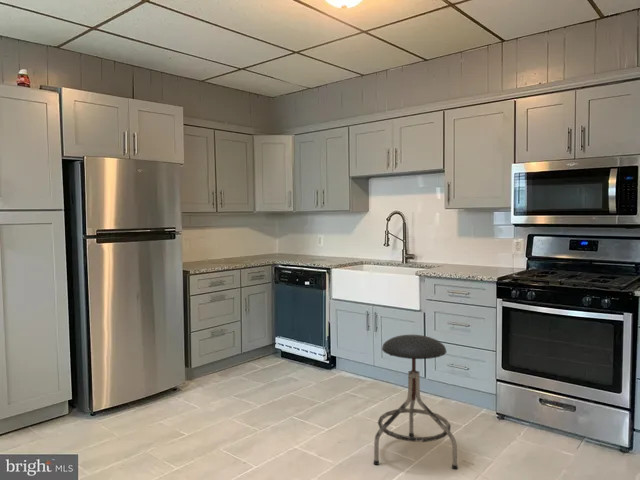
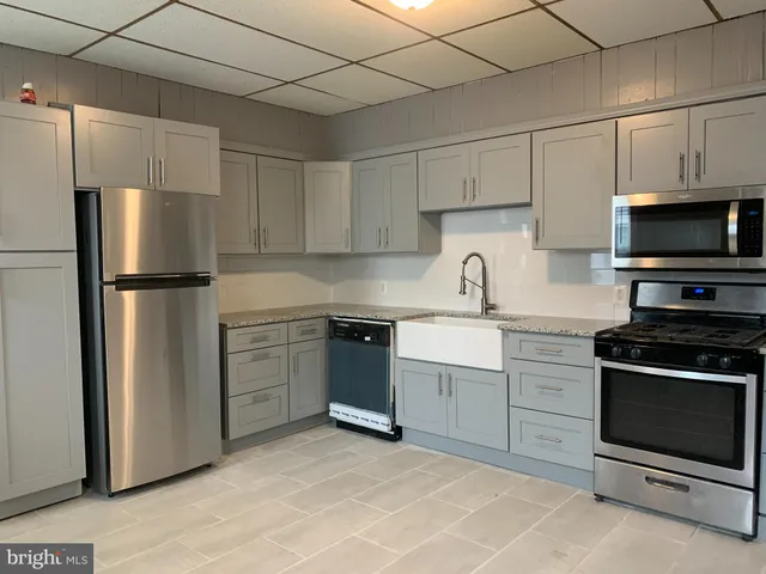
- stool [373,334,459,470]
